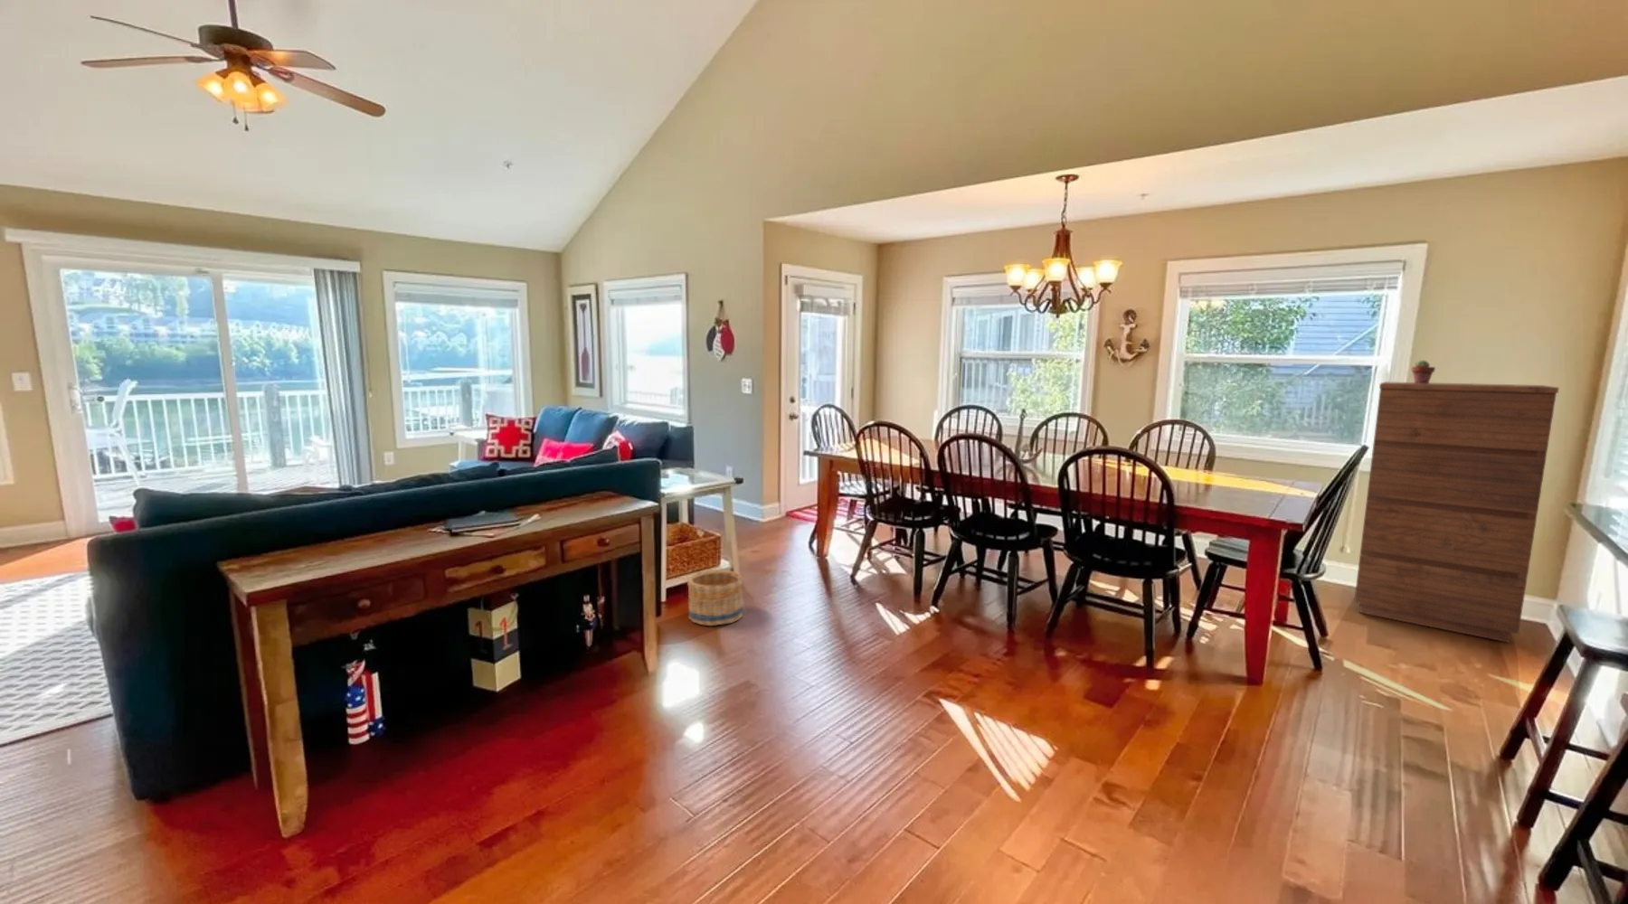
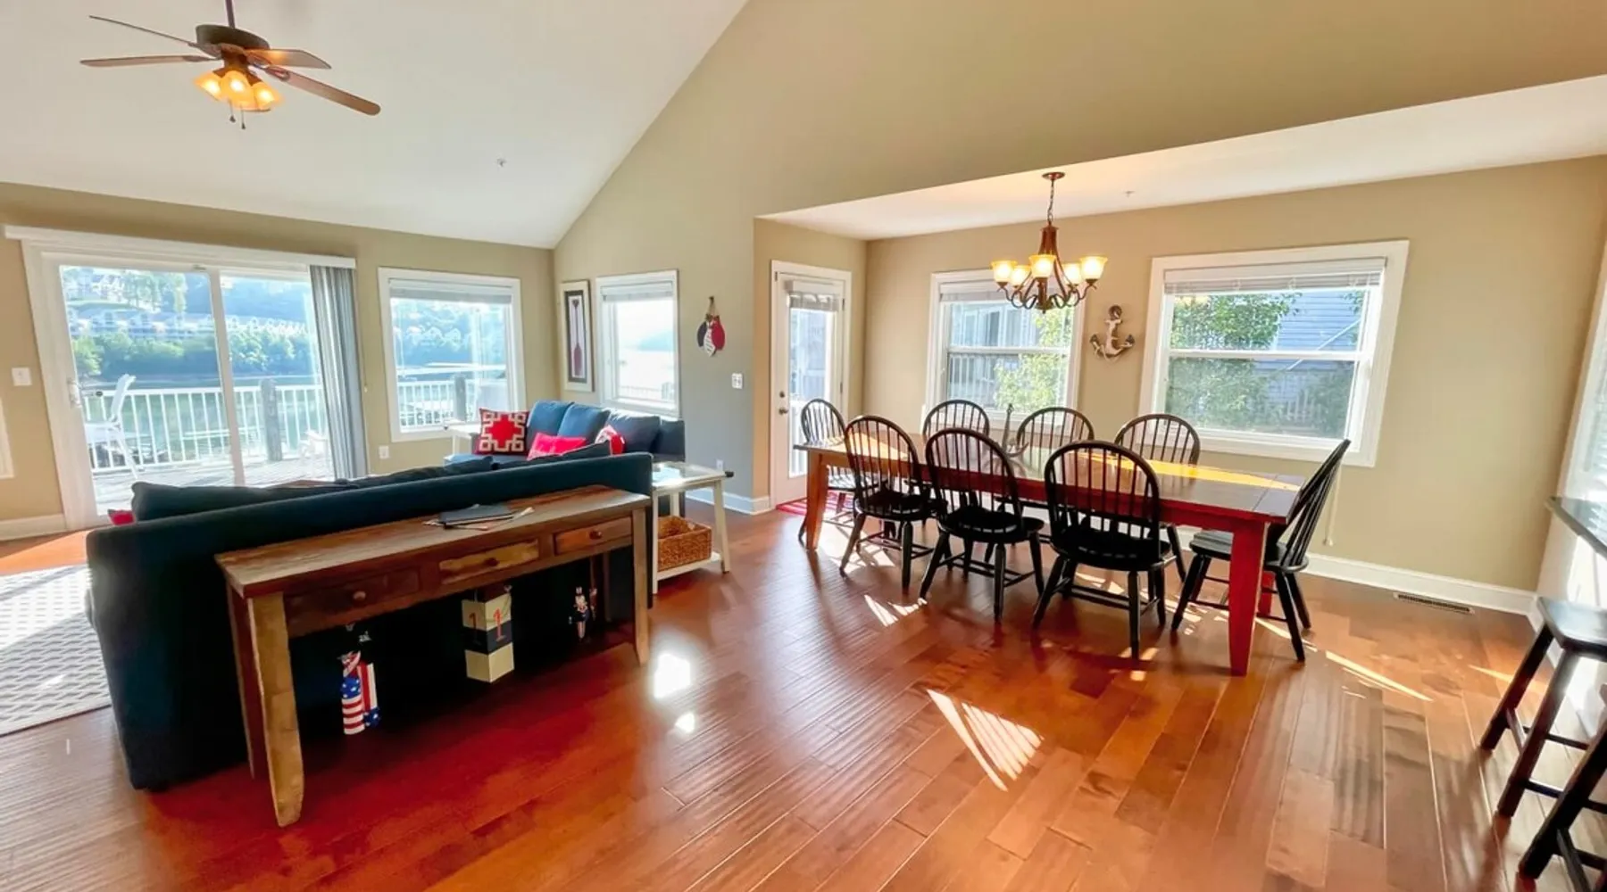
- dresser [1353,381,1560,643]
- potted succulent [1411,360,1436,383]
- basket [686,569,744,627]
